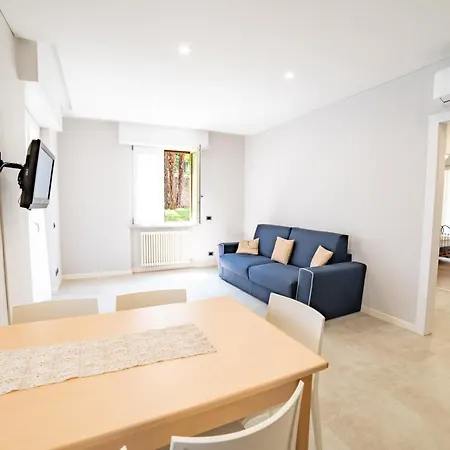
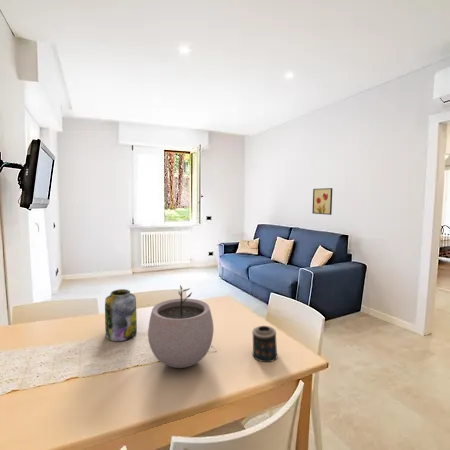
+ wall art [311,187,333,216]
+ jar [104,288,138,342]
+ plant pot [147,284,215,369]
+ candle [251,325,279,363]
